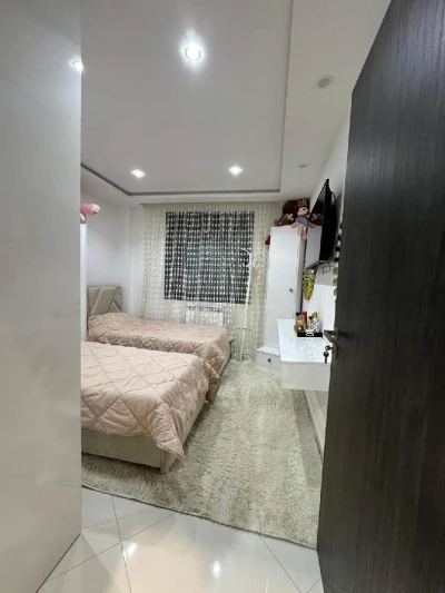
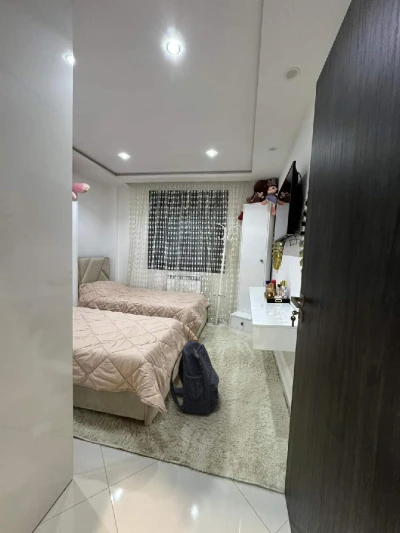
+ backpack [169,340,220,415]
